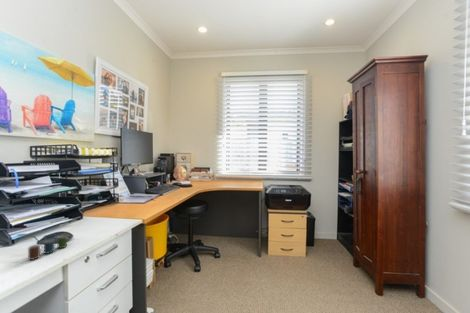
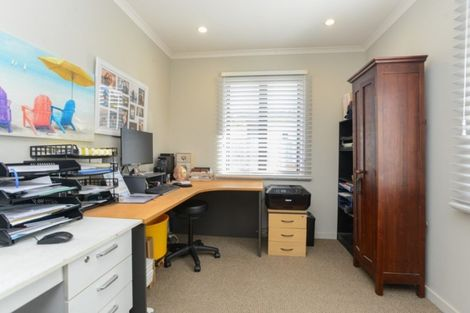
- cup [27,234,70,261]
